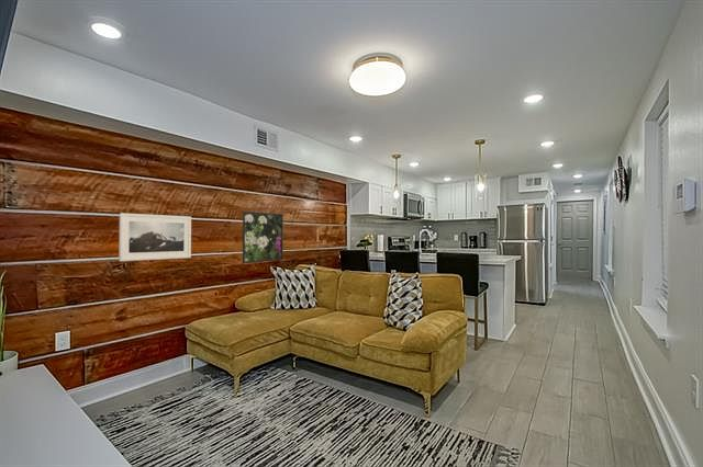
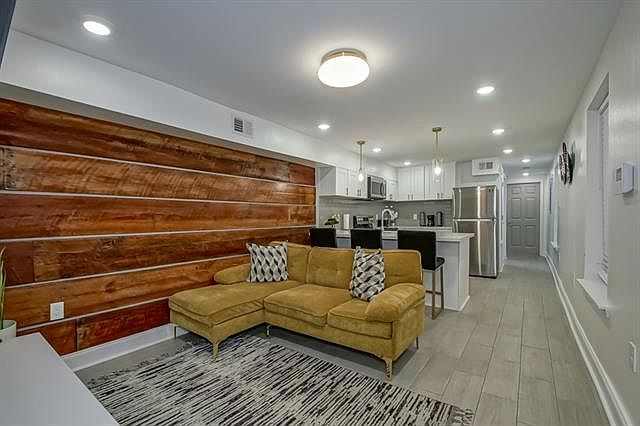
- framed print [118,212,192,262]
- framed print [242,210,284,264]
